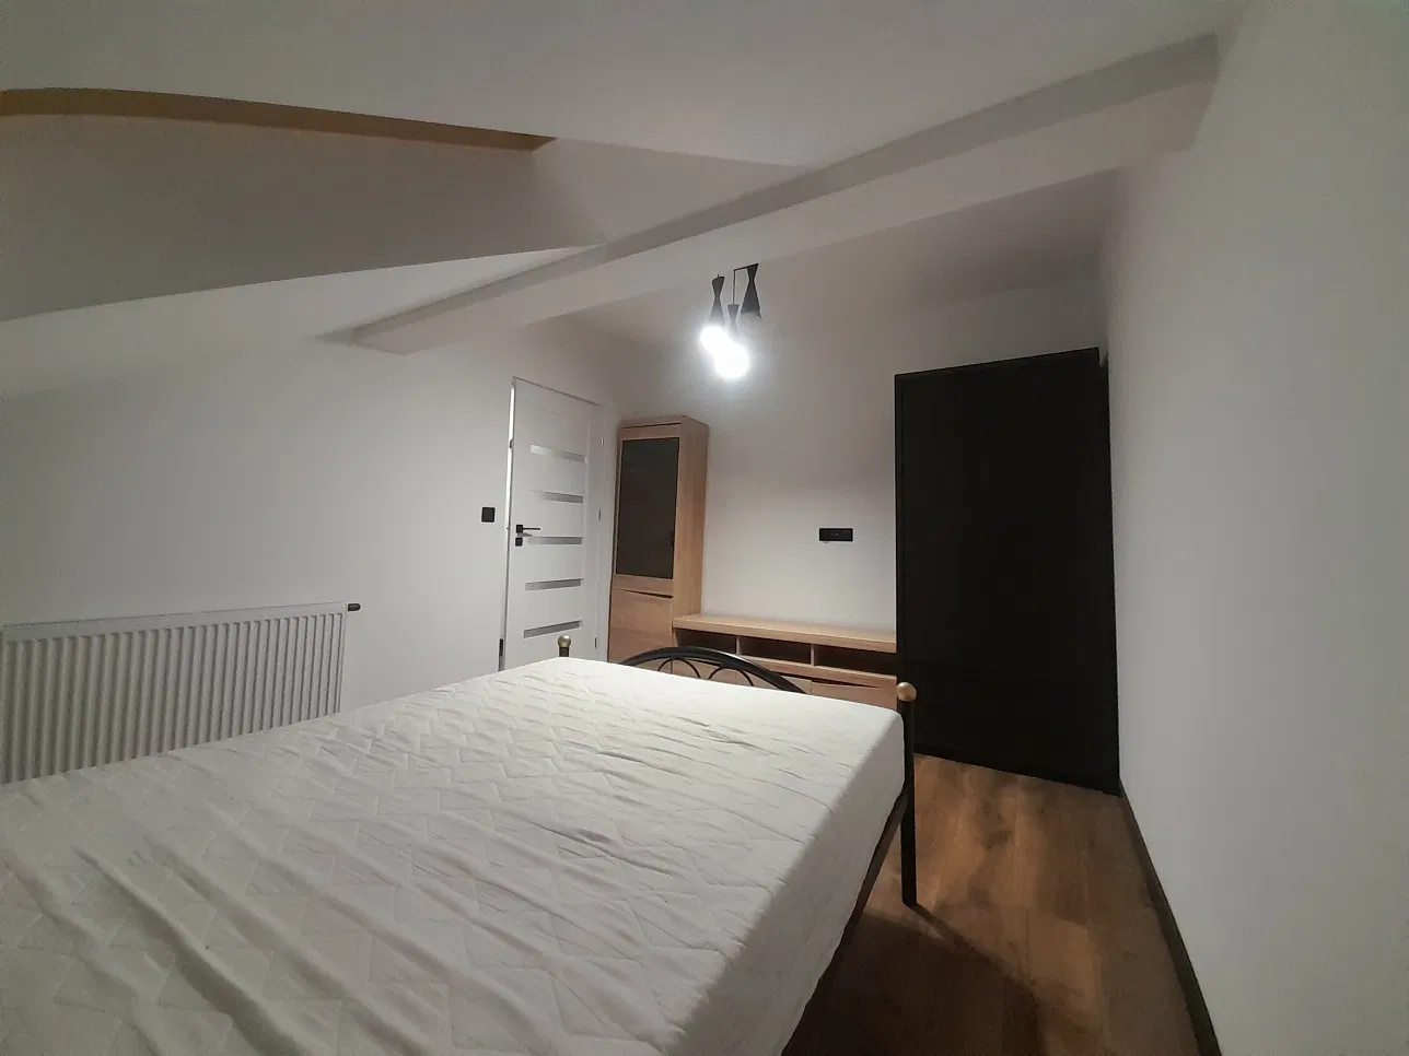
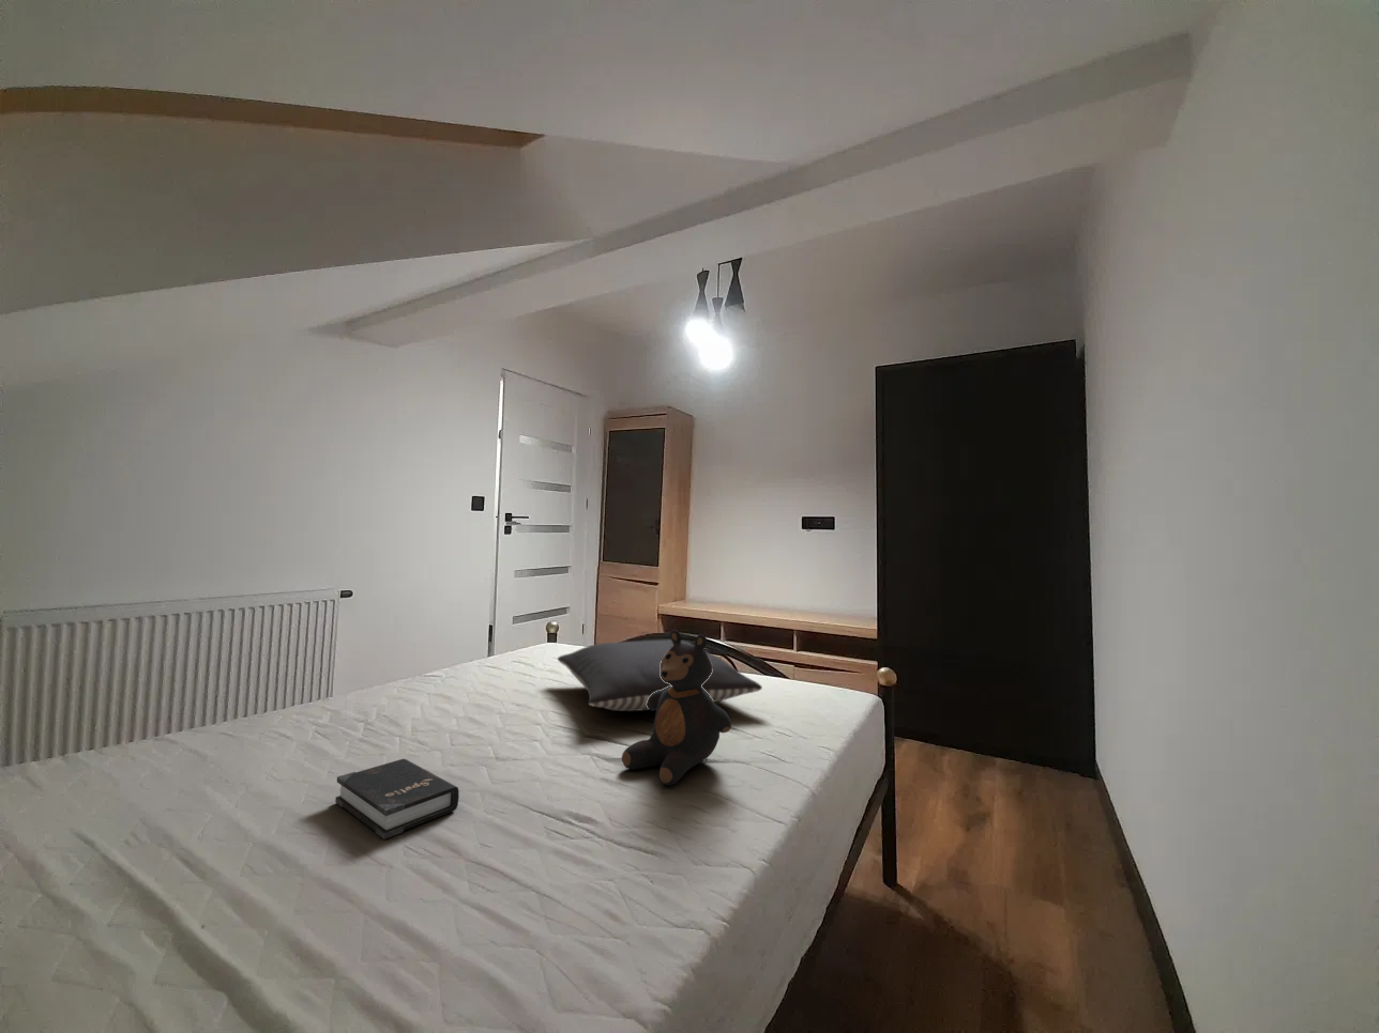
+ pillow [557,638,763,712]
+ hardback book [334,758,460,841]
+ teddy bear [621,628,732,786]
